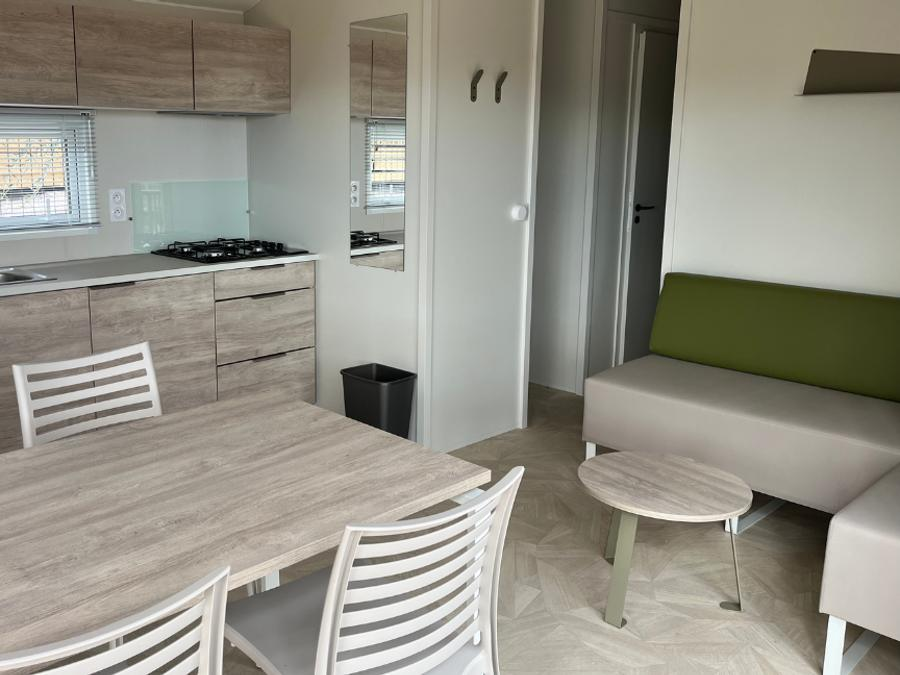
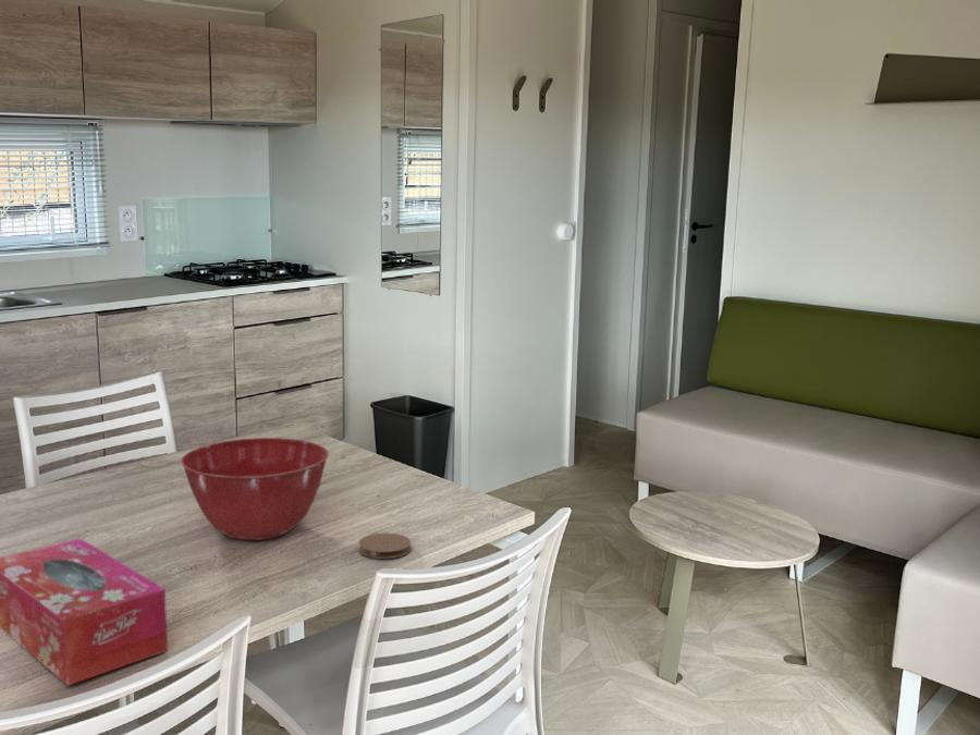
+ mixing bowl [180,437,330,541]
+ tissue box [0,537,169,687]
+ coaster [358,532,412,560]
